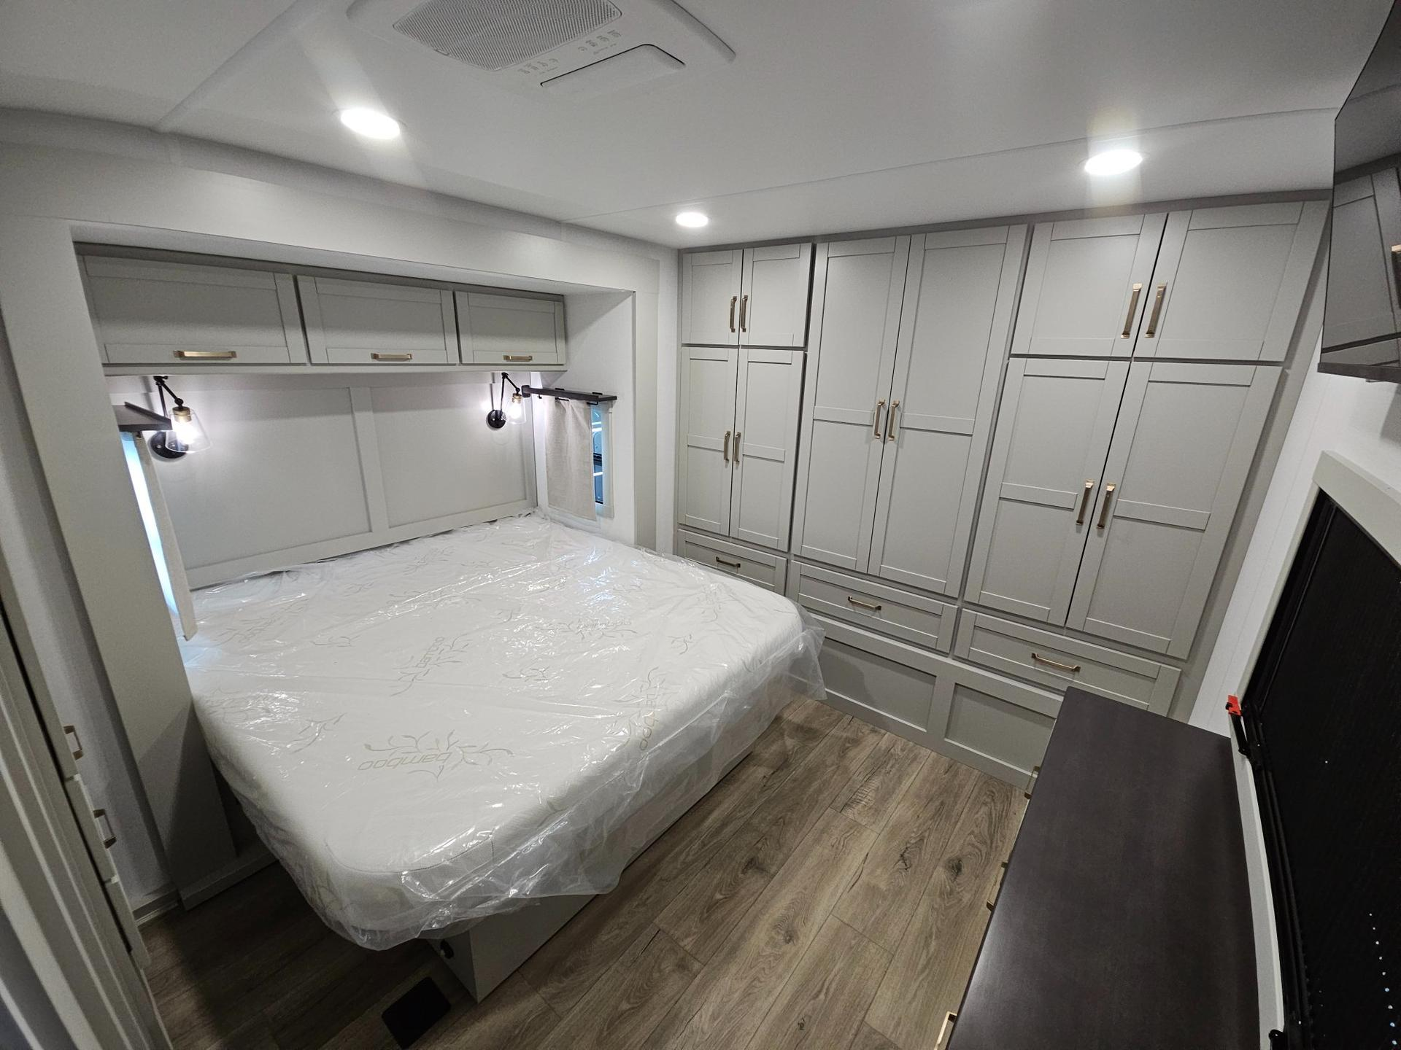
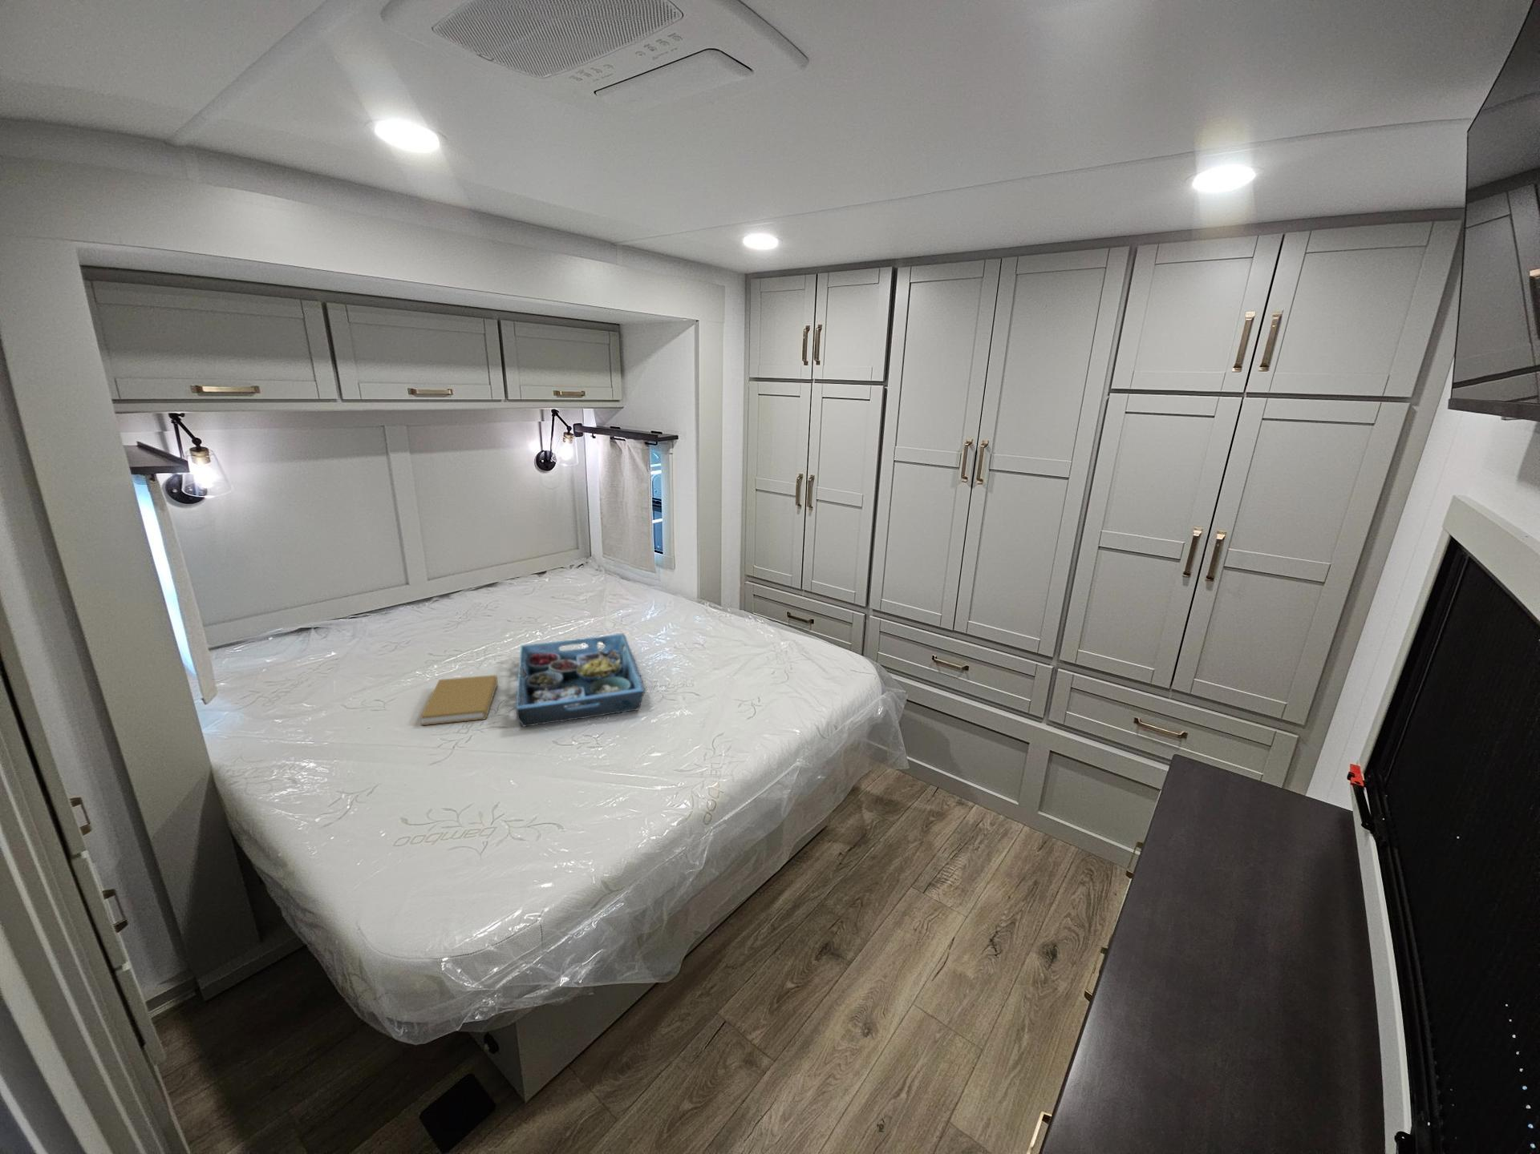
+ serving tray [515,633,645,727]
+ book [420,674,498,726]
